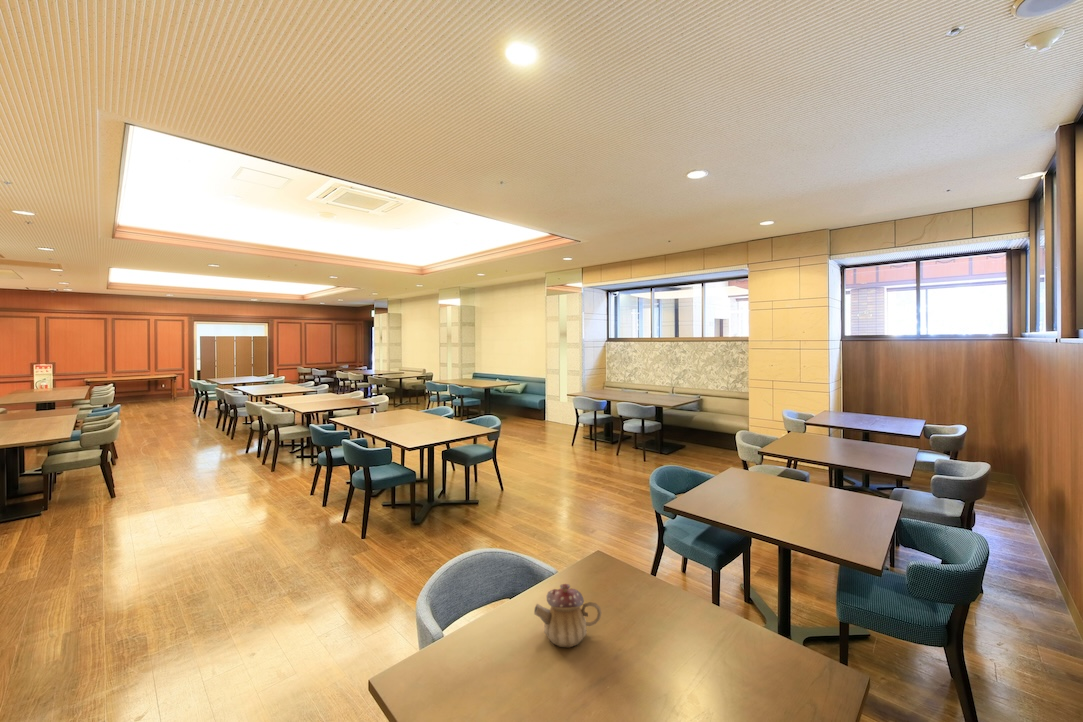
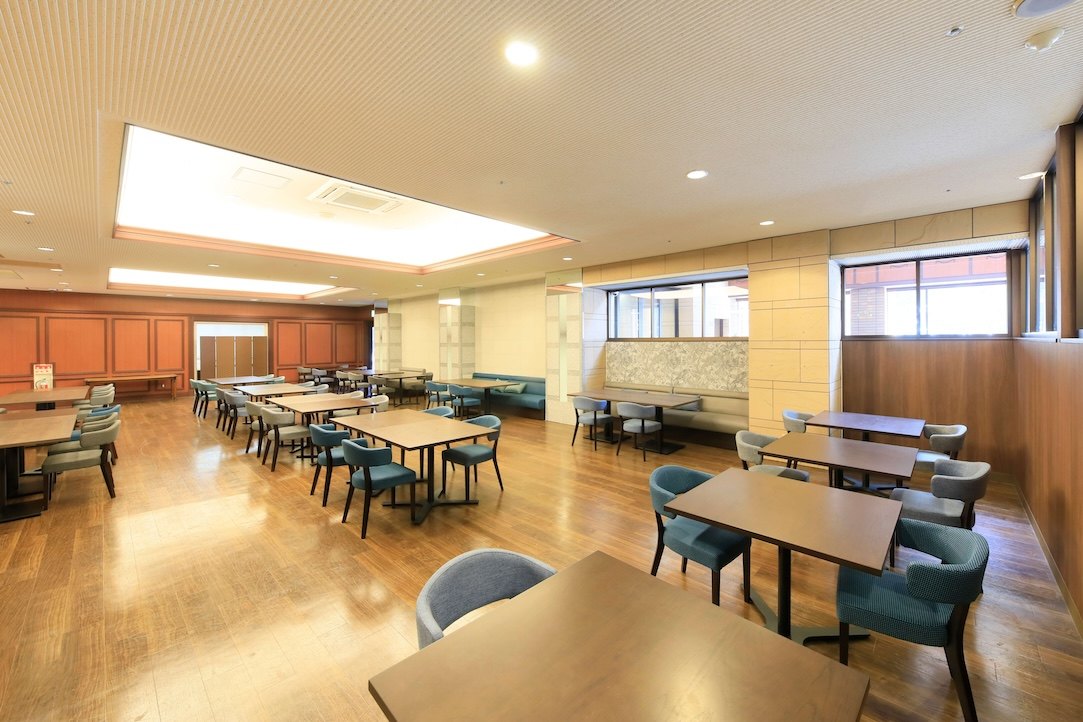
- teapot [533,583,602,648]
